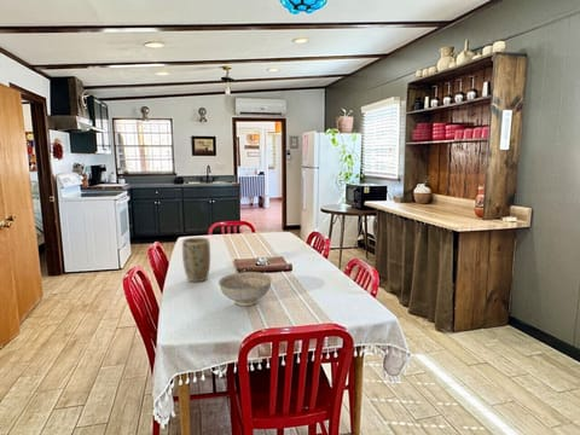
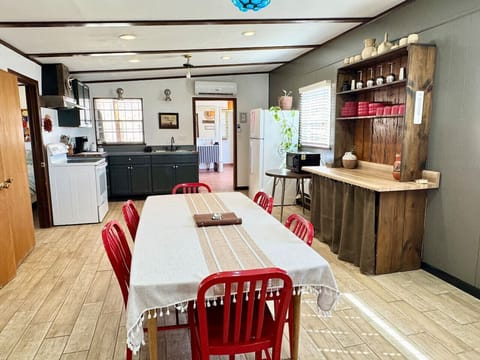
- decorative bowl [218,271,273,307]
- plant pot [181,237,211,283]
